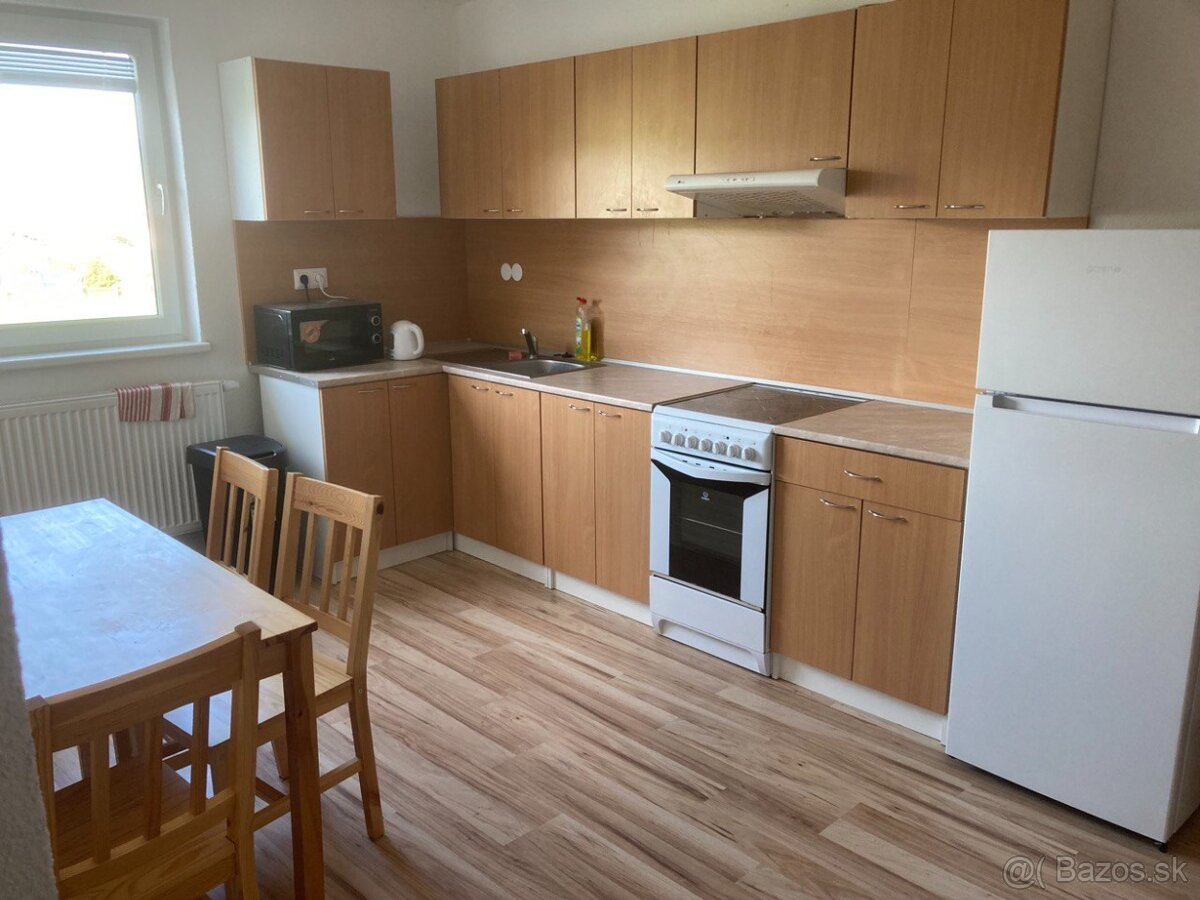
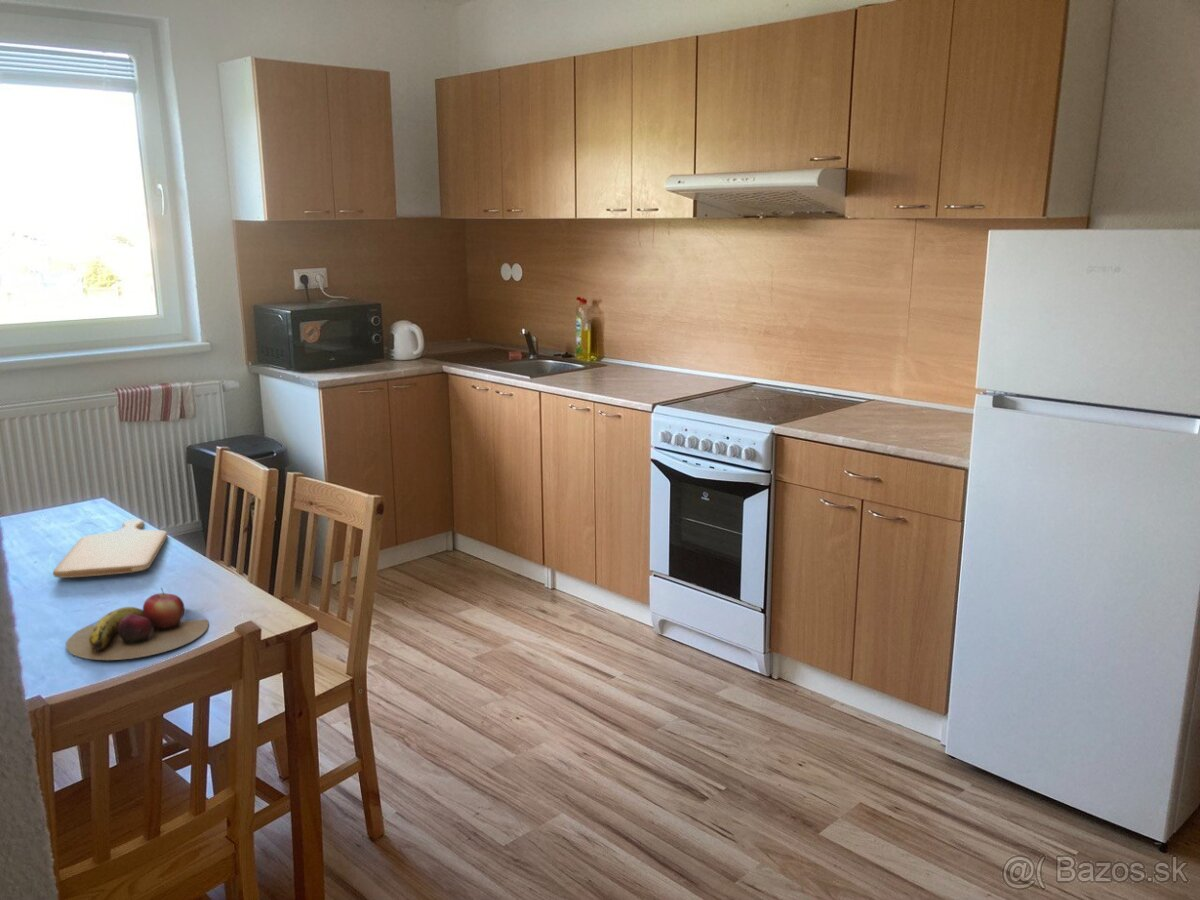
+ chopping board [52,518,168,579]
+ fruit [65,587,210,661]
